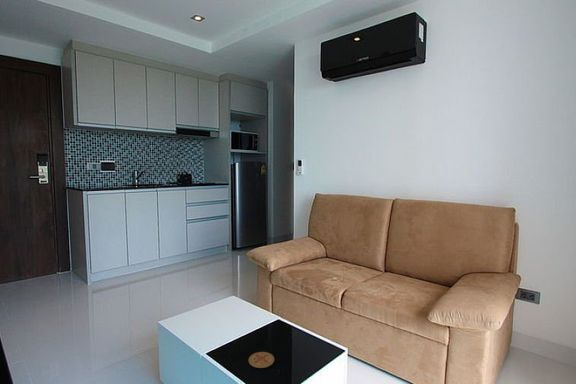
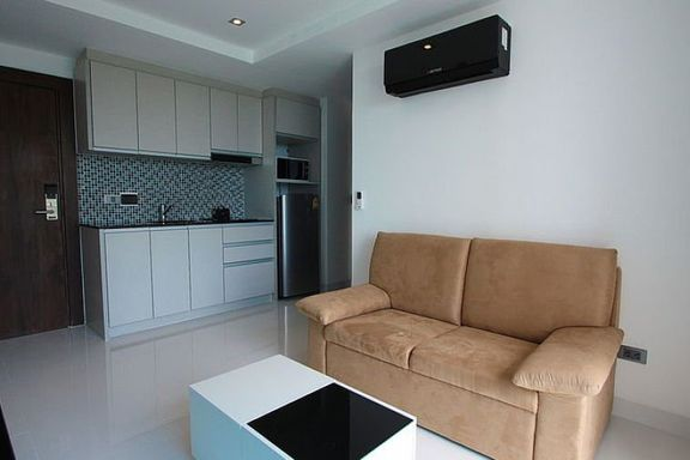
- coaster [248,351,275,369]
